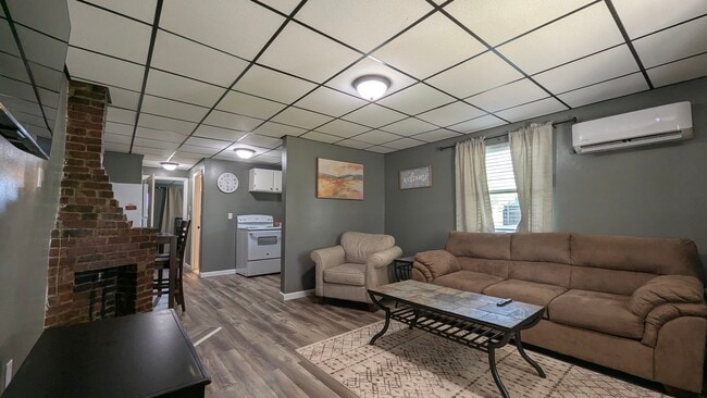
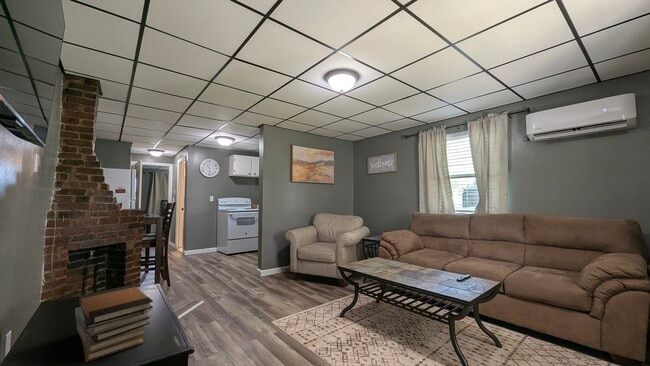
+ book stack [74,284,154,363]
